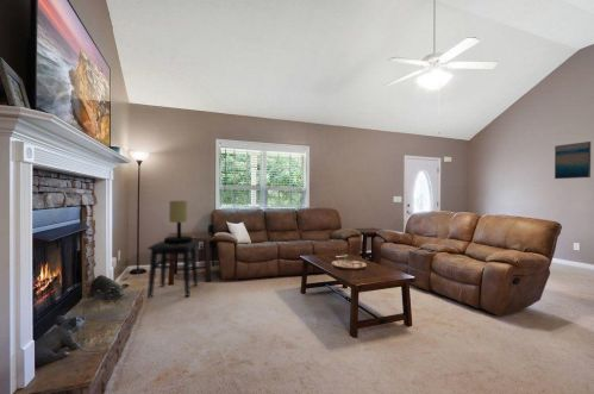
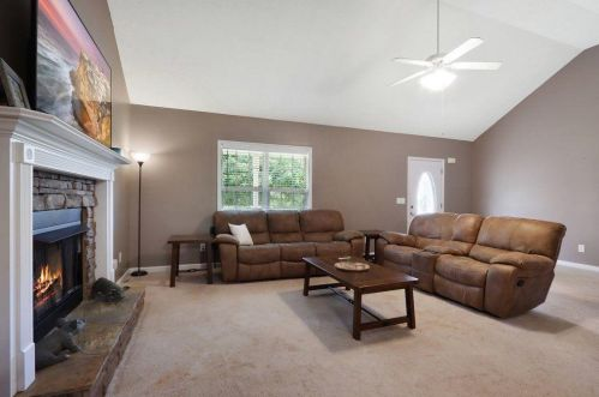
- wall art [554,140,592,180]
- table lamp [163,200,193,245]
- side table [146,239,199,299]
